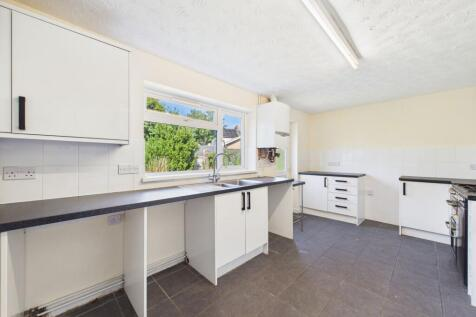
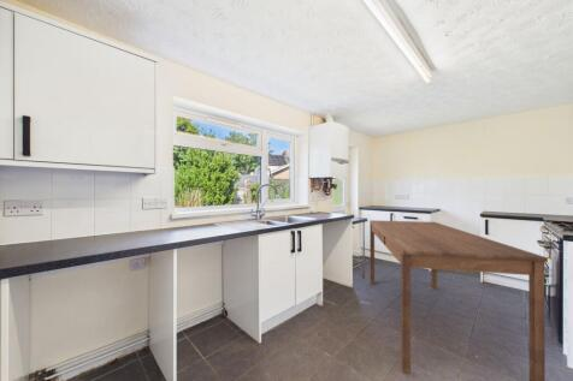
+ dining table [368,219,549,381]
